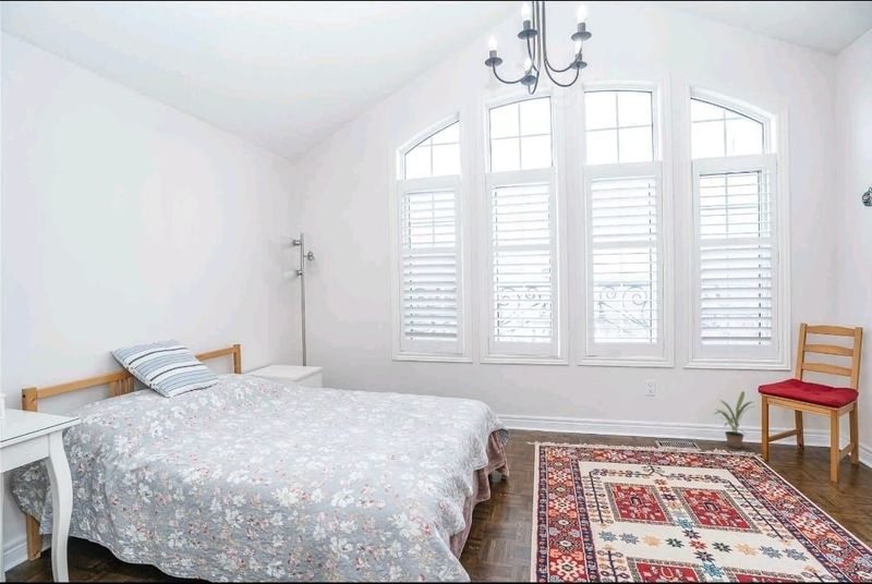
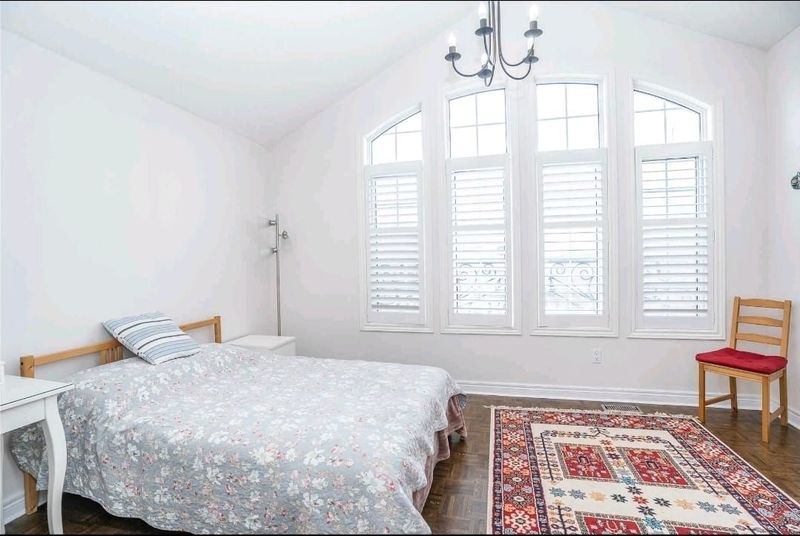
- potted plant [712,390,754,450]
